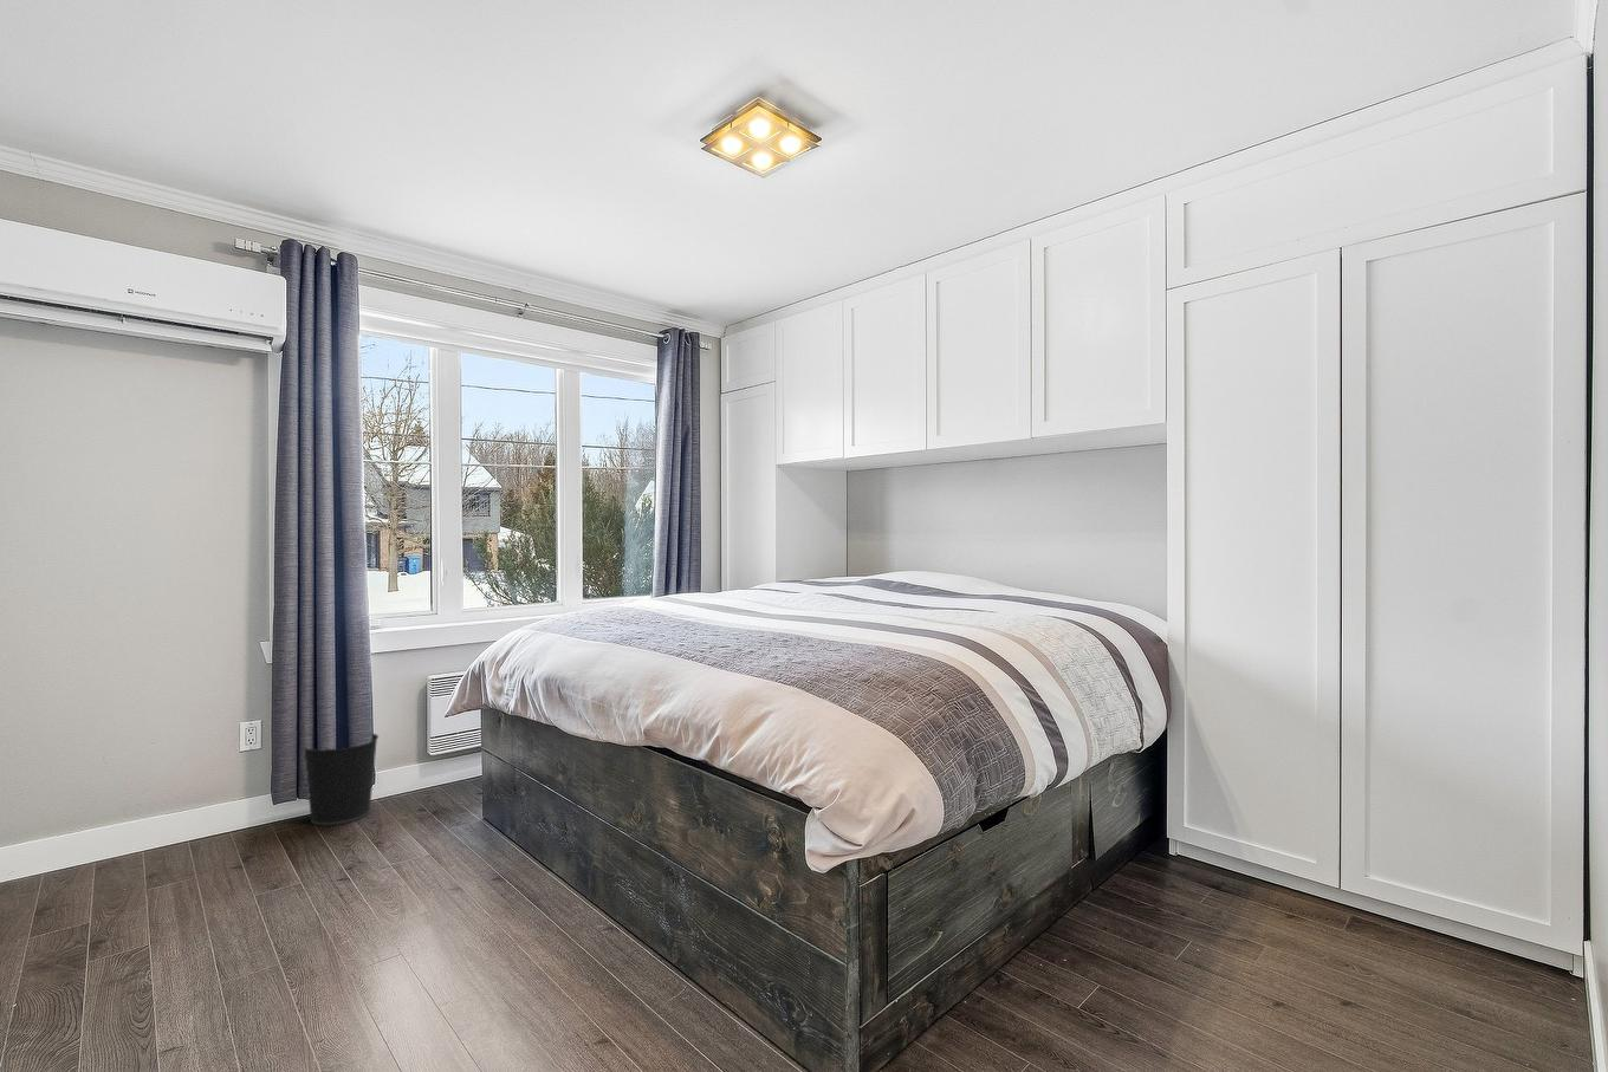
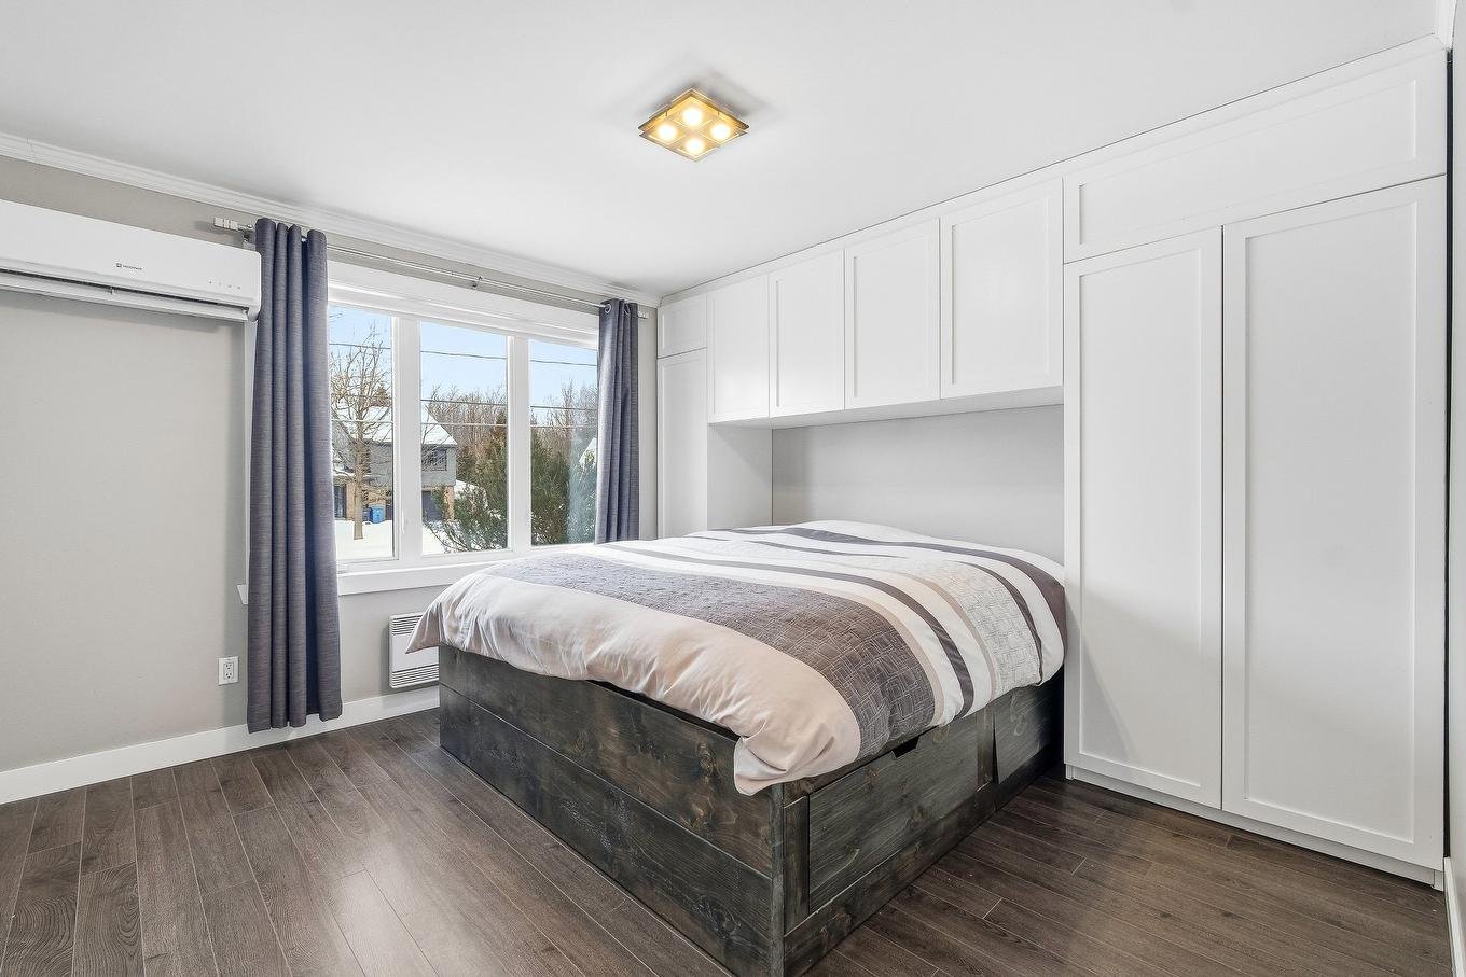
- wastebasket [302,731,379,827]
